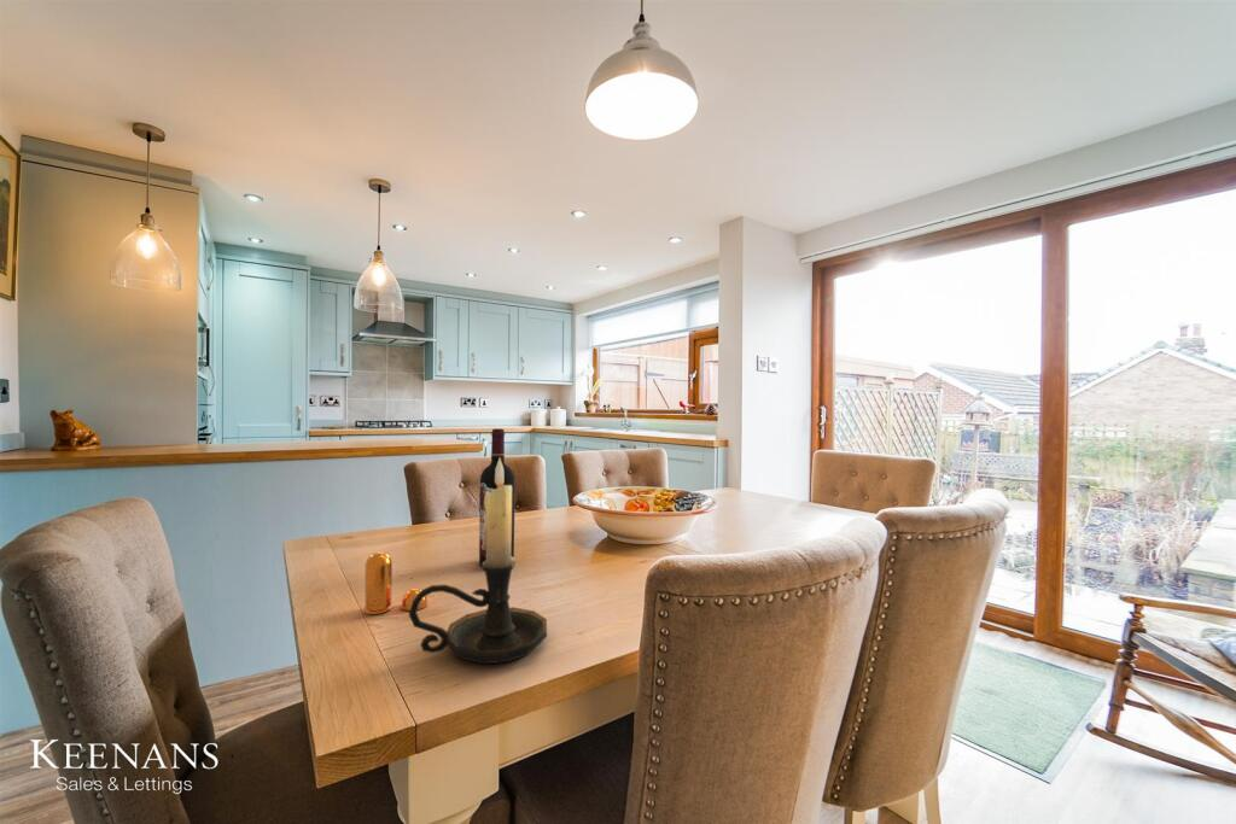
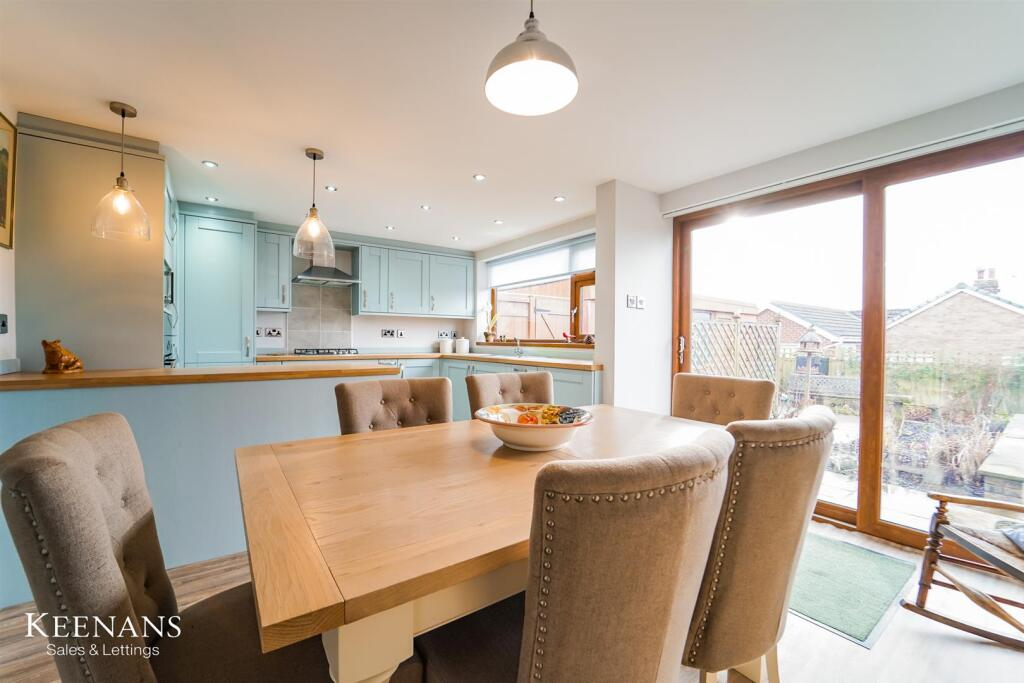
- pepper shaker [363,551,428,615]
- wine bottle [478,427,517,566]
- candle holder [408,458,548,665]
